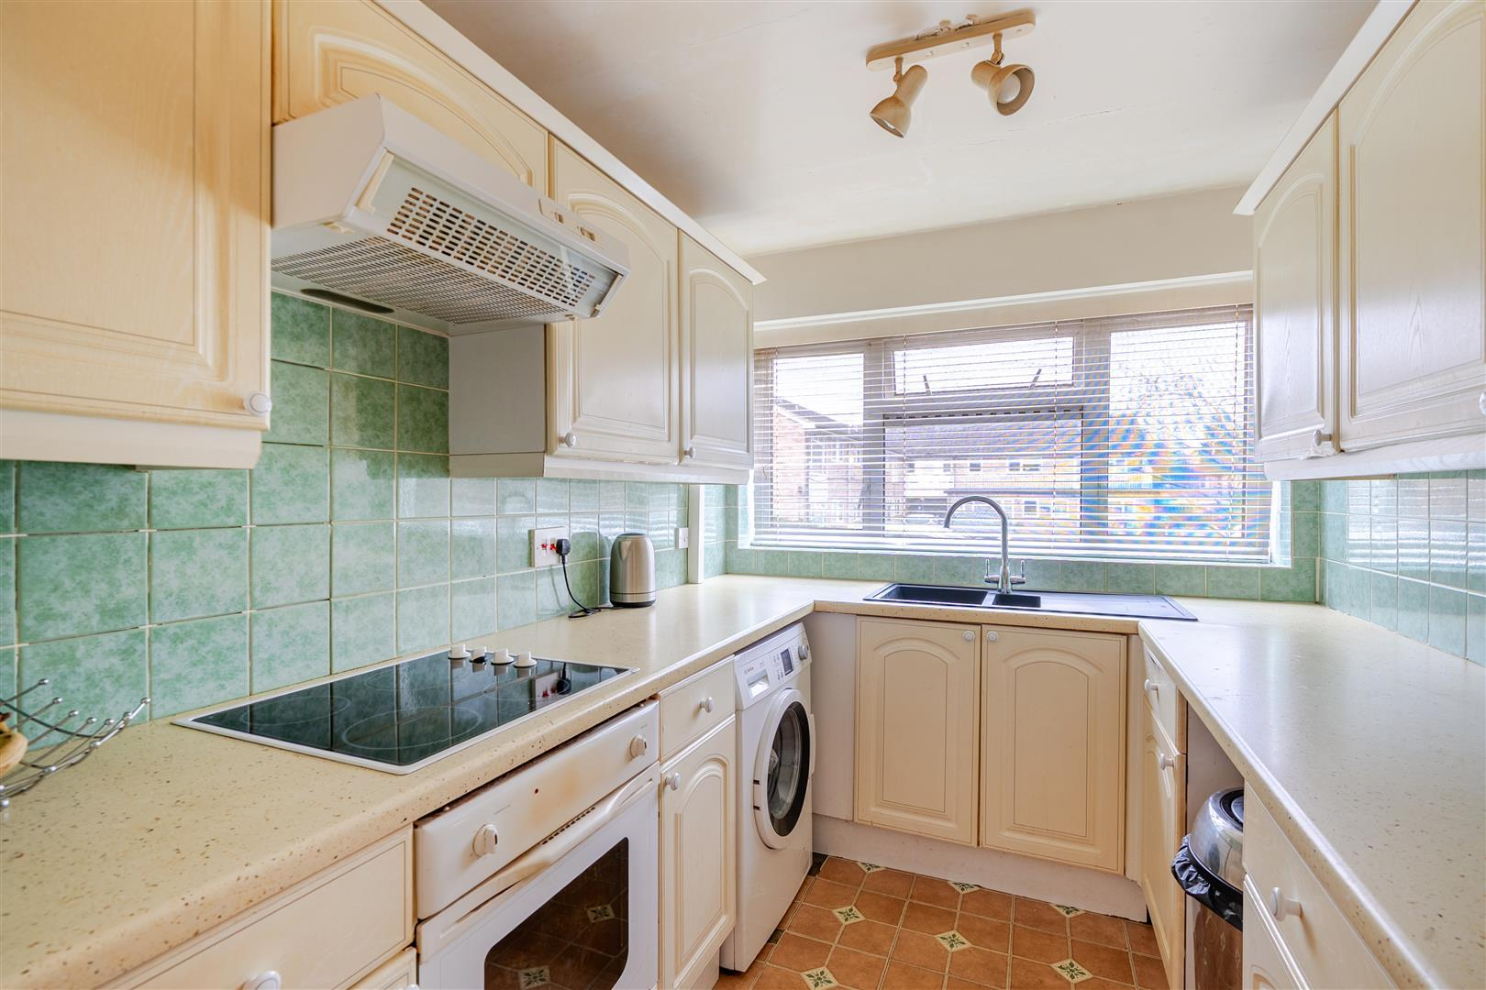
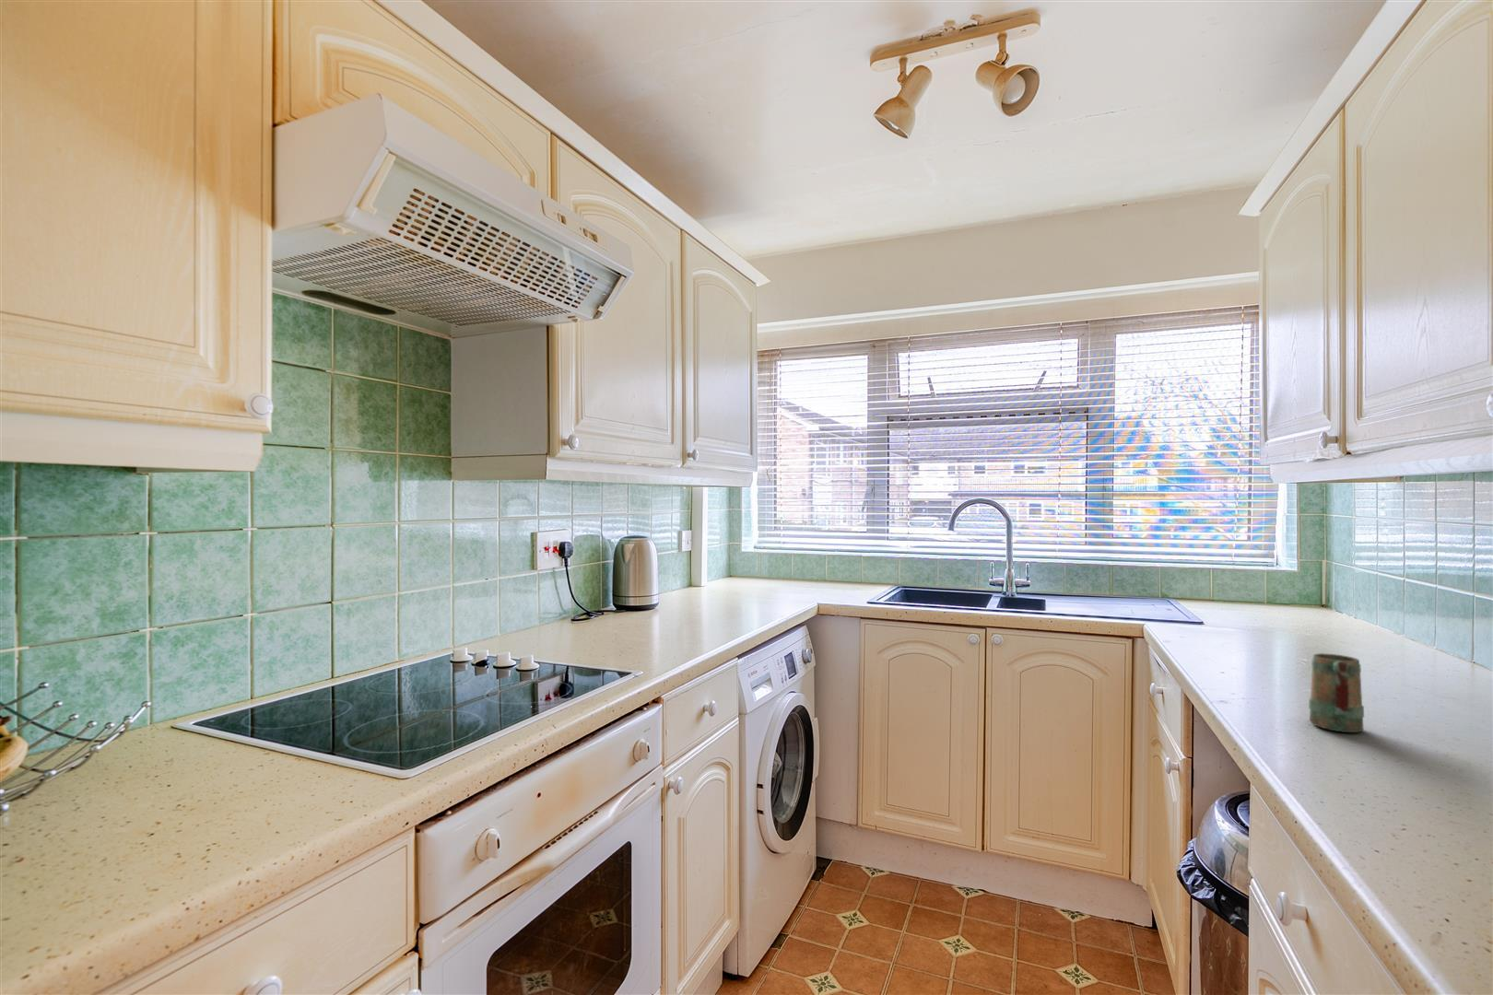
+ mug [1307,652,1365,733]
